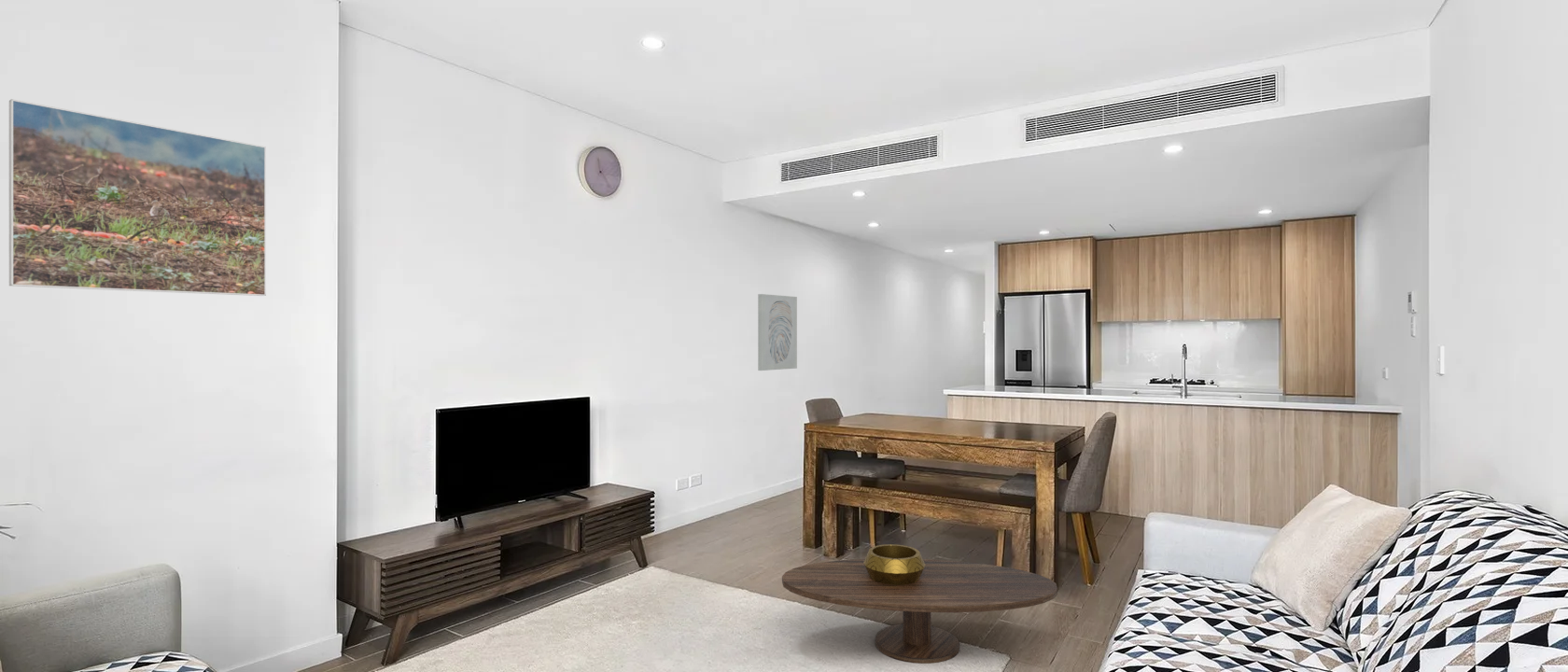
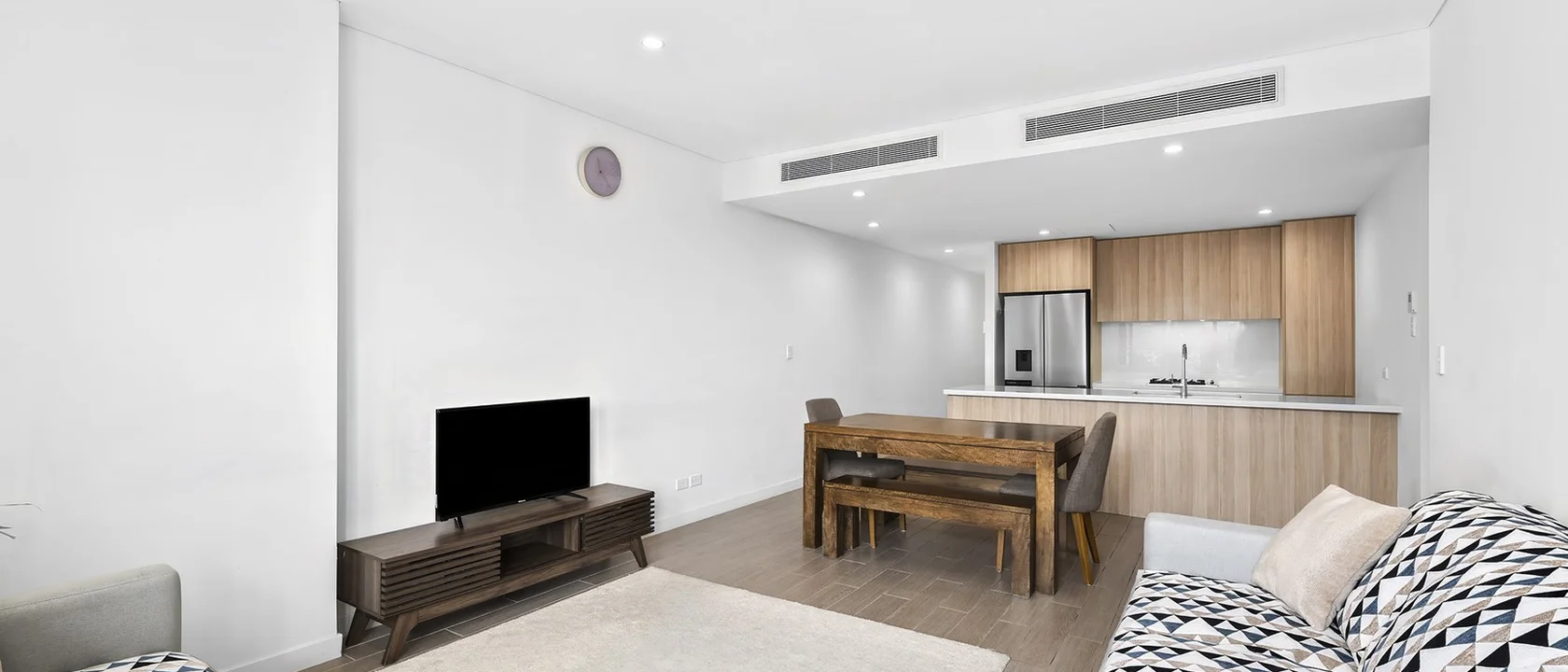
- wall art [757,293,798,371]
- coffee table [781,558,1058,665]
- decorative bowl [863,543,925,585]
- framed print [8,98,267,297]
